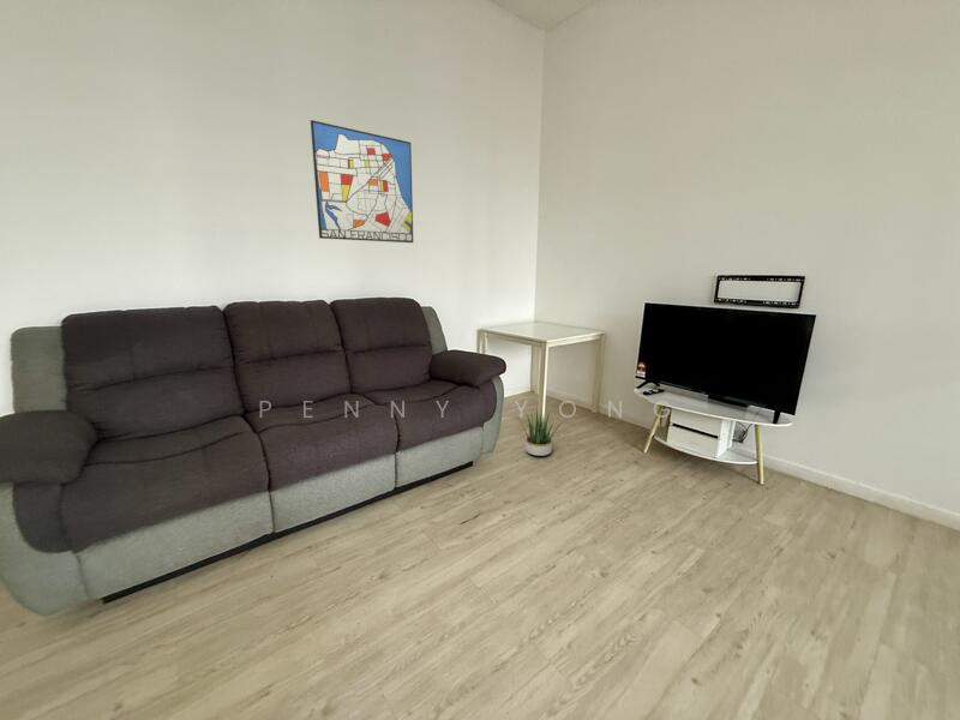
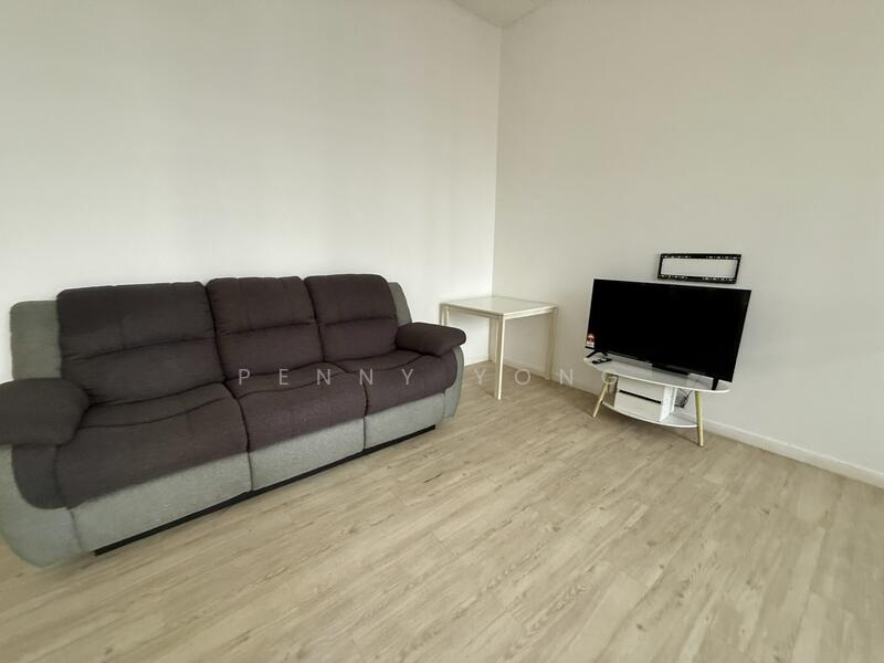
- potted plant [517,406,565,457]
- wall art [310,119,414,244]
